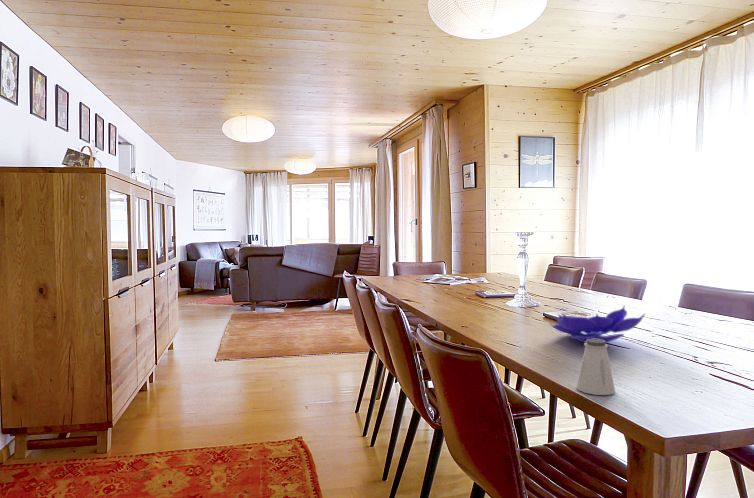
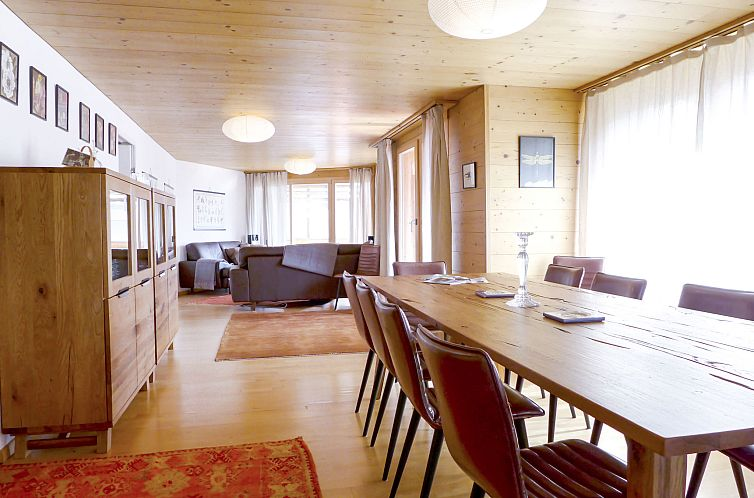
- saltshaker [575,339,616,396]
- decorative bowl [548,304,646,344]
